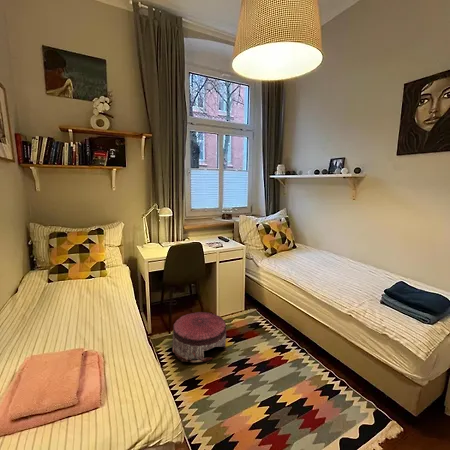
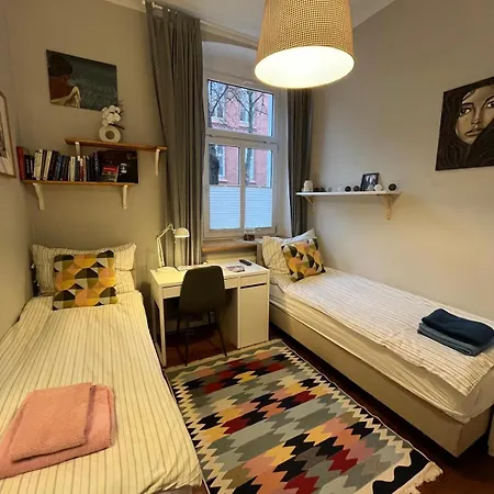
- pouf [172,311,227,363]
